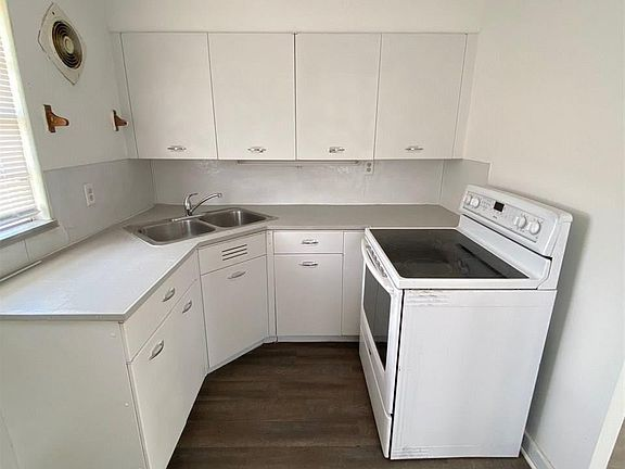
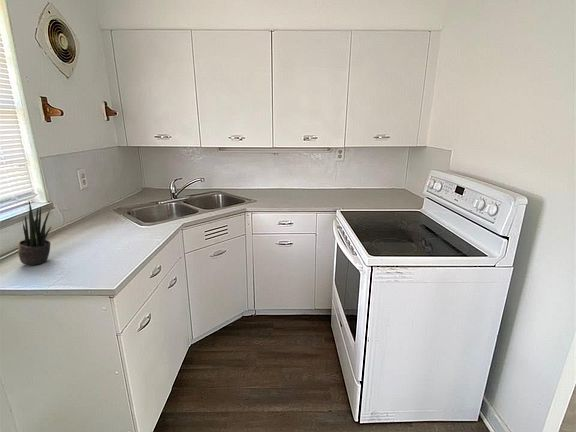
+ potted plant [17,201,53,266]
